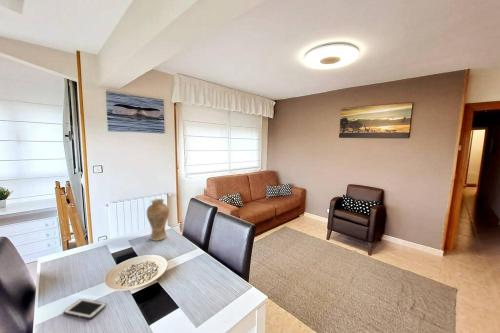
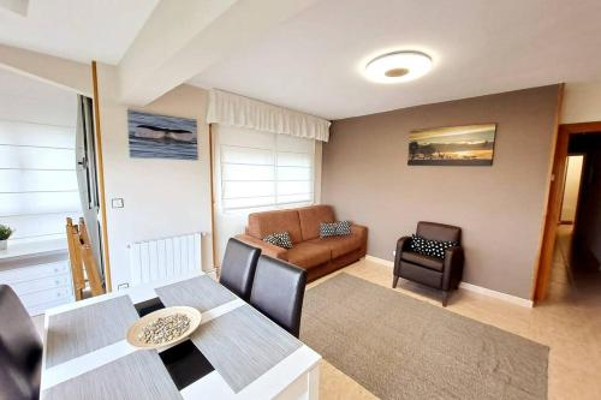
- cell phone [62,298,107,320]
- vase [146,198,170,242]
